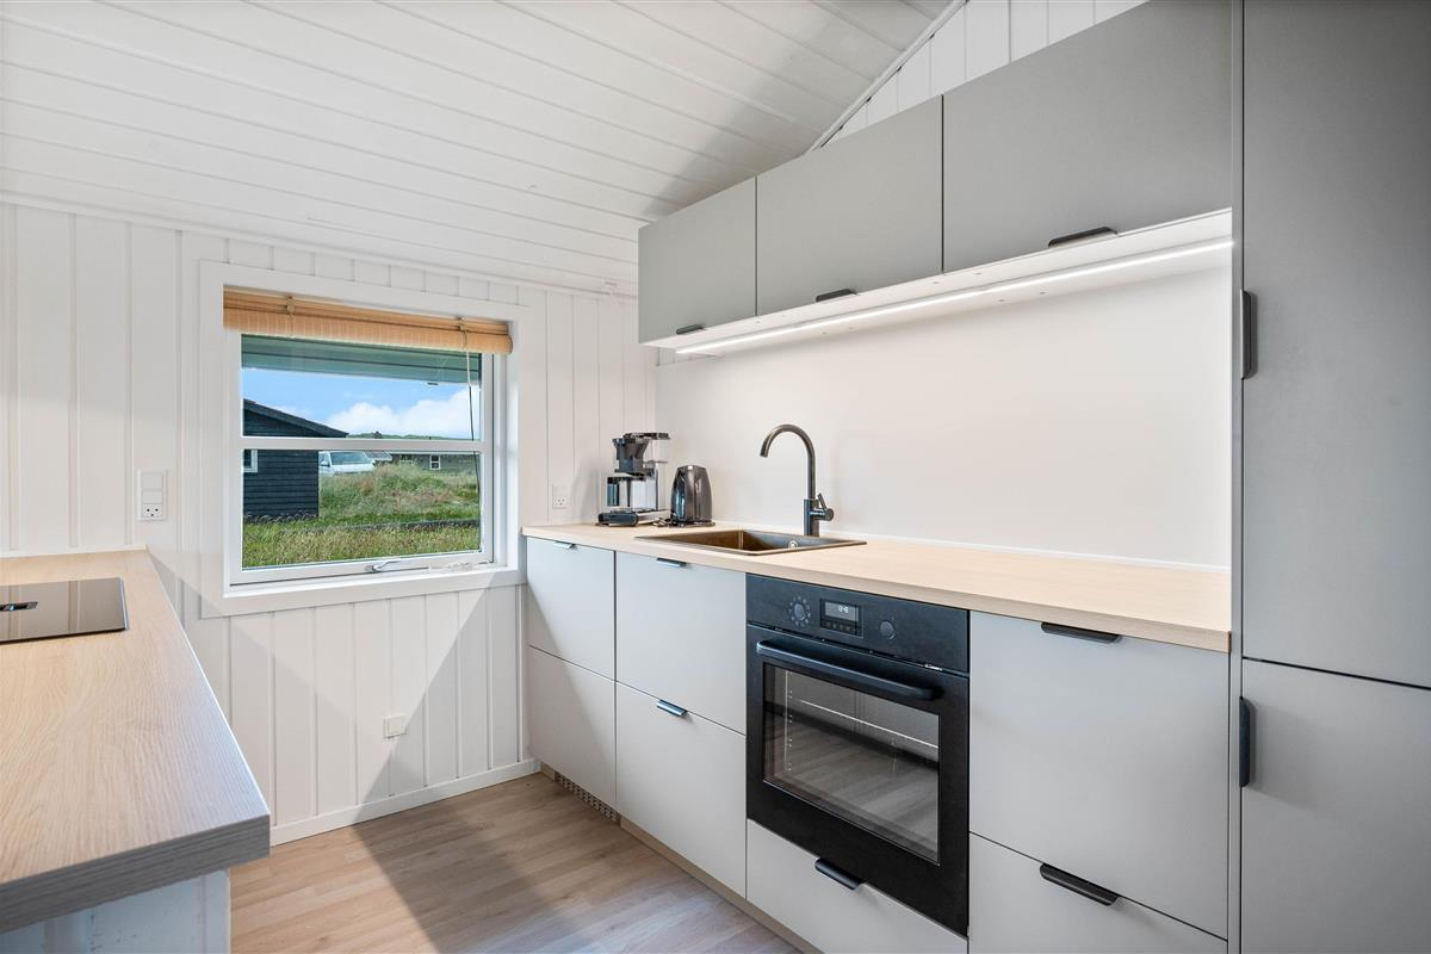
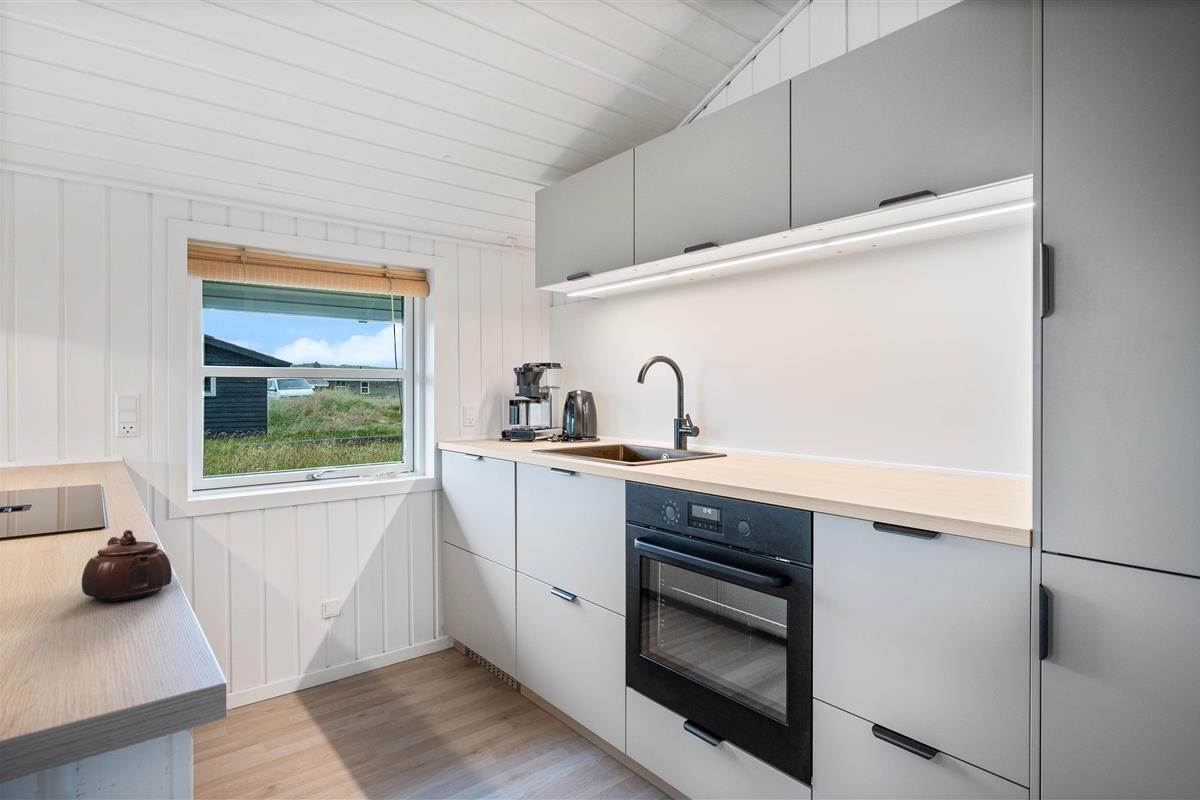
+ teapot [81,529,173,602]
